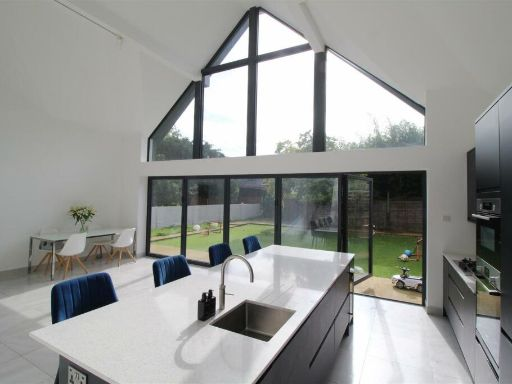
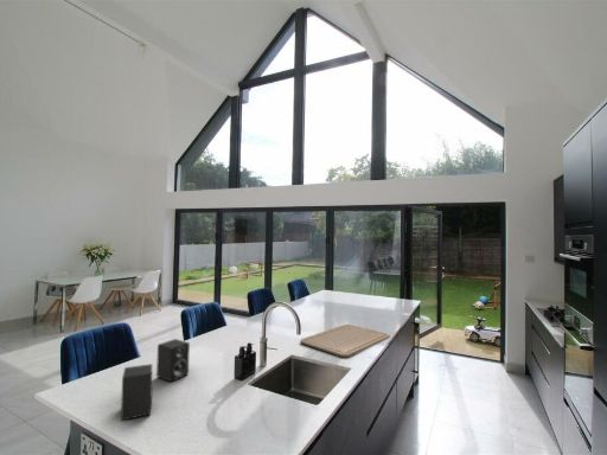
+ chopping board [300,323,391,358]
+ speaker [120,338,191,422]
